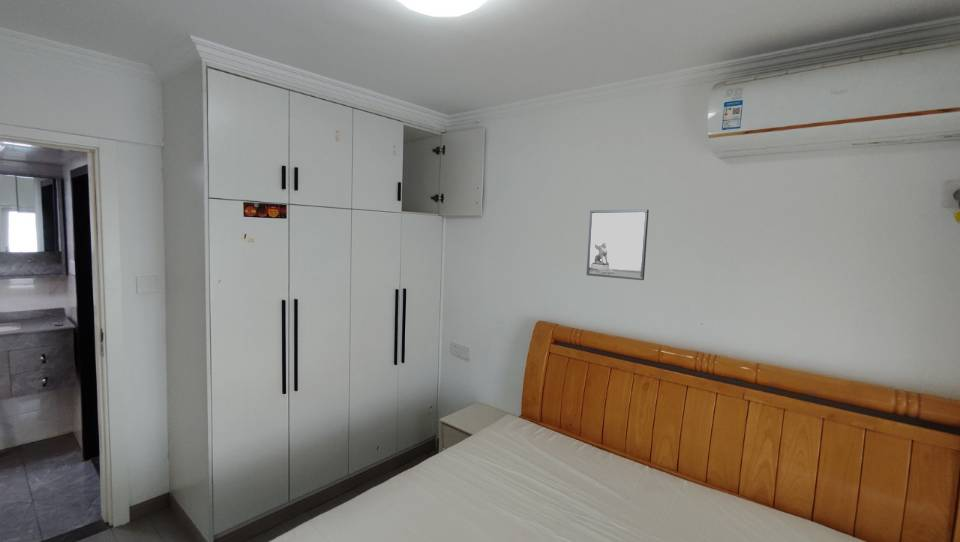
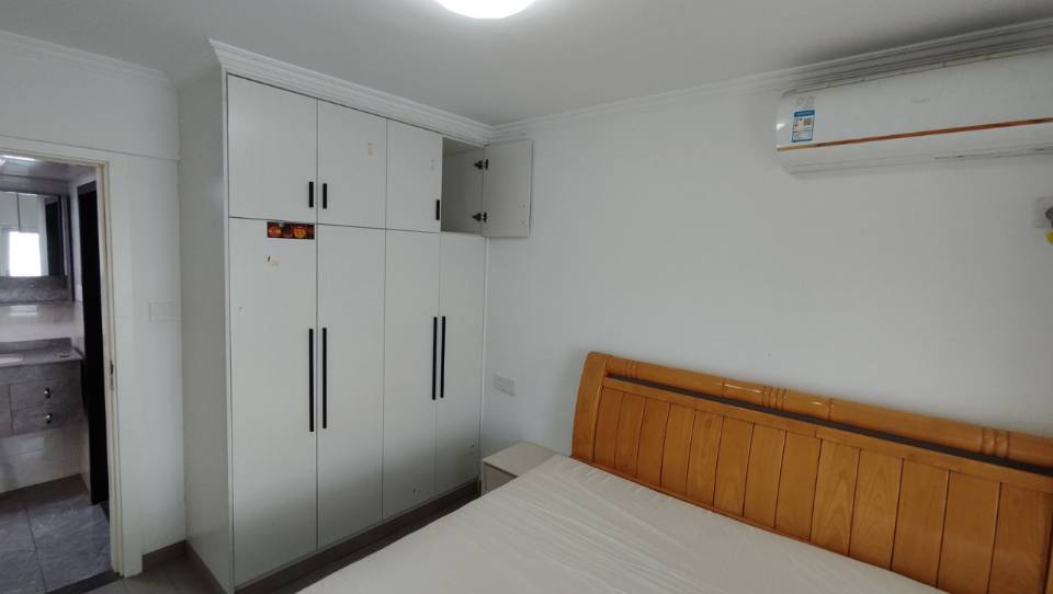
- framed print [586,209,650,281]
